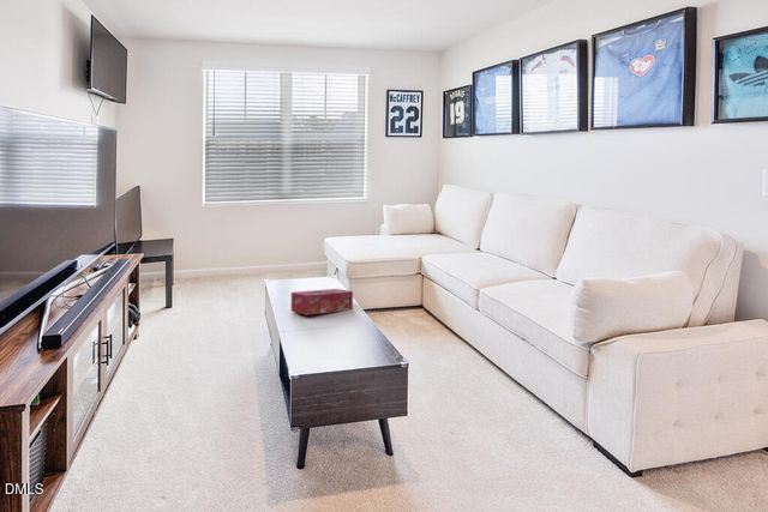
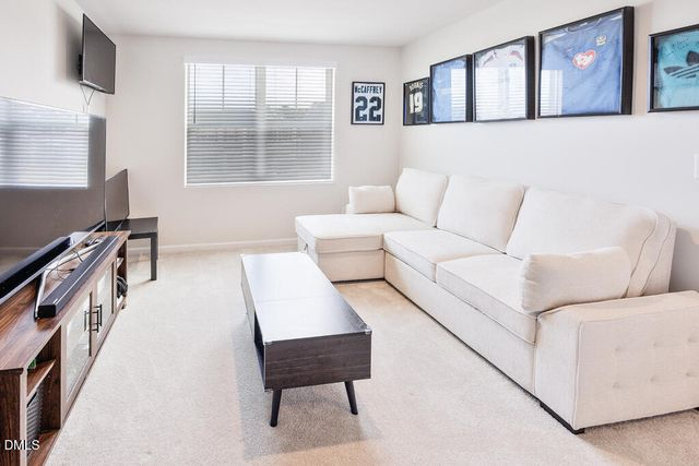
- tissue box [290,288,354,317]
